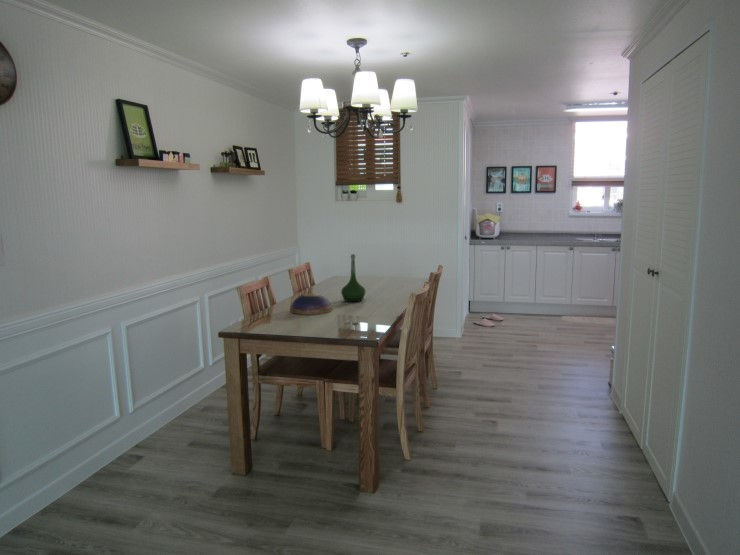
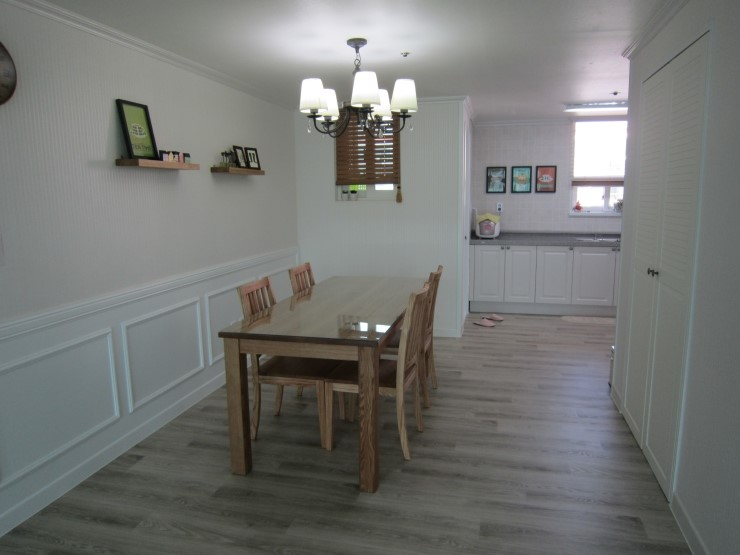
- decorative bowl [289,292,333,316]
- vase [340,253,366,303]
